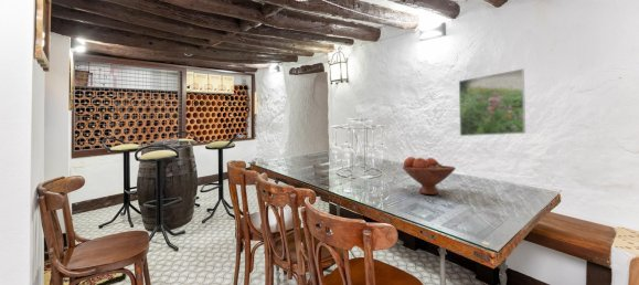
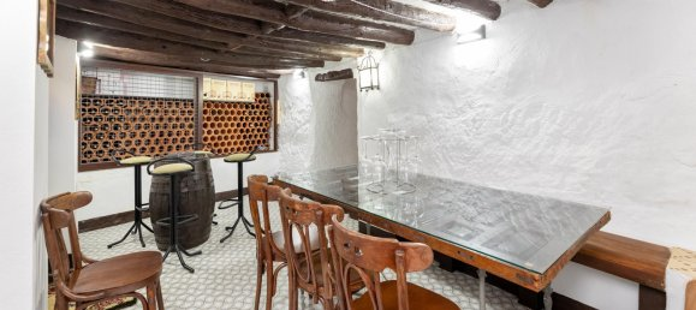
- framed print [458,67,526,137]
- fruit bowl [402,156,457,196]
